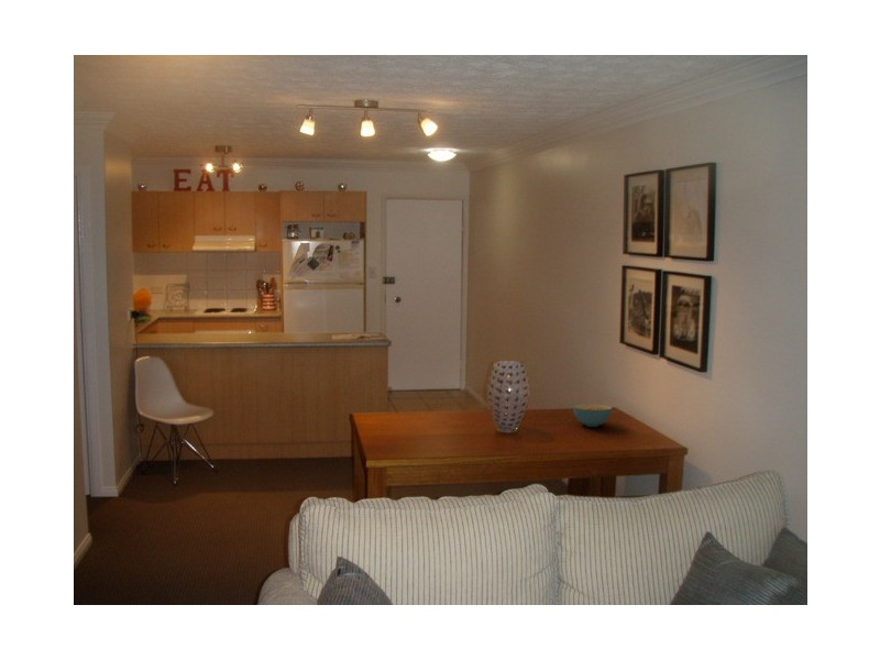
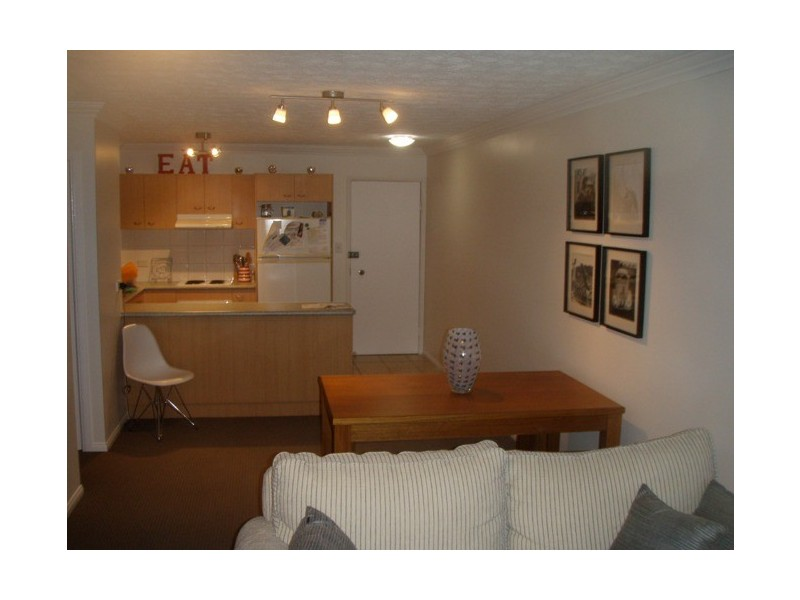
- cereal bowl [572,404,614,428]
